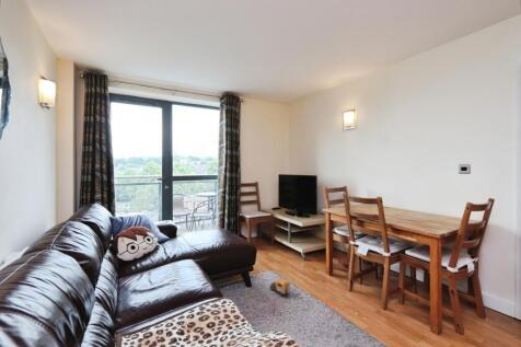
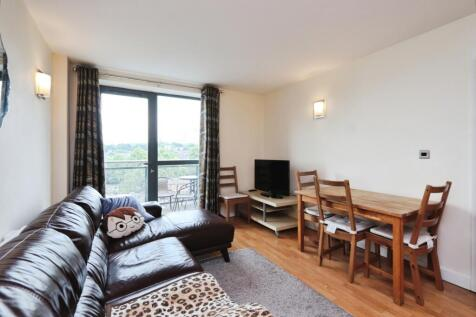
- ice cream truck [268,277,291,297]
